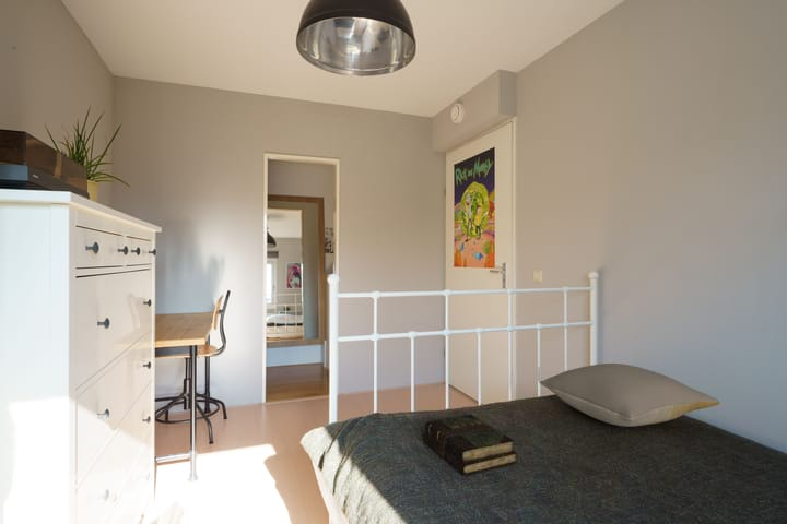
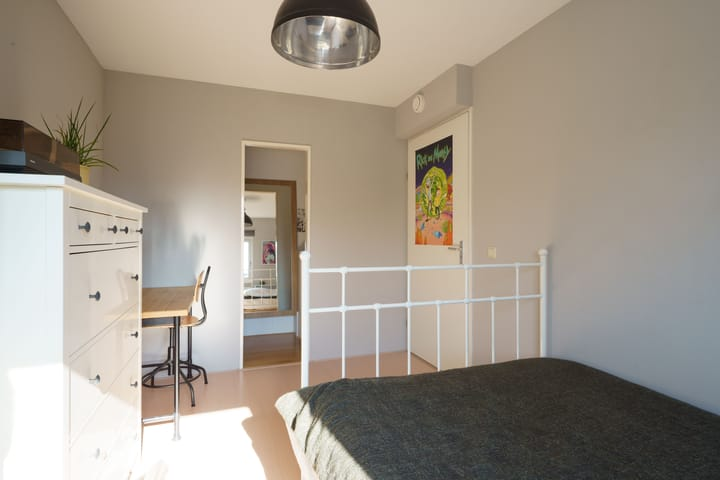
- book [421,414,518,476]
- pillow [539,362,721,428]
